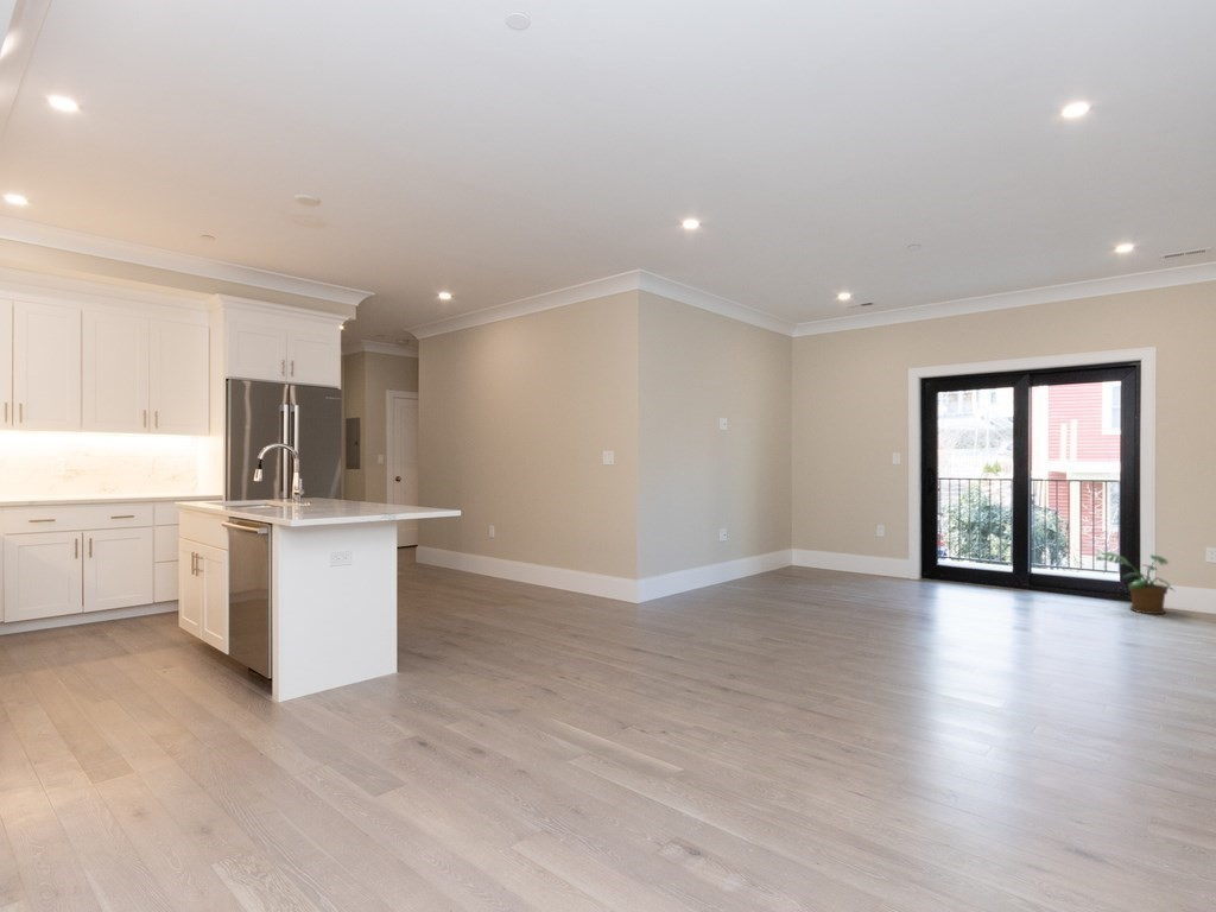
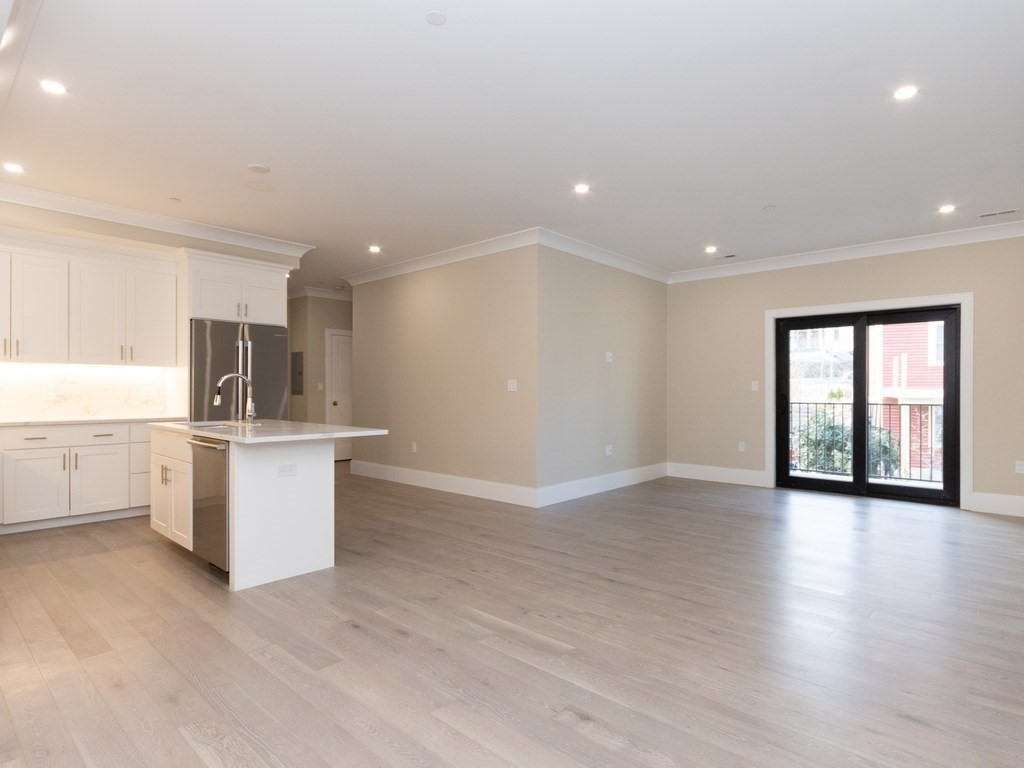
- potted plant [1095,551,1176,615]
